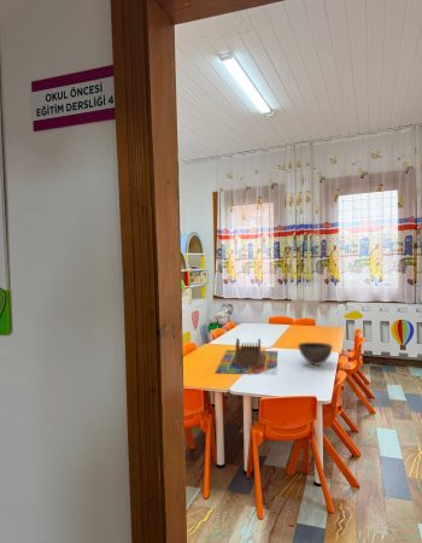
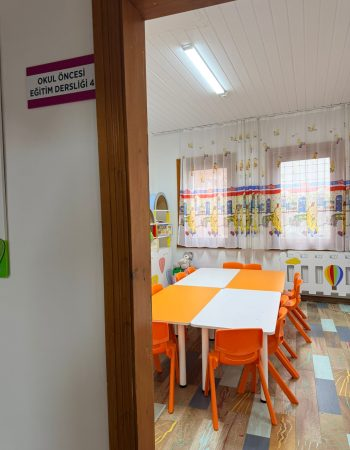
- bowl [297,341,334,367]
- board game [215,337,279,375]
